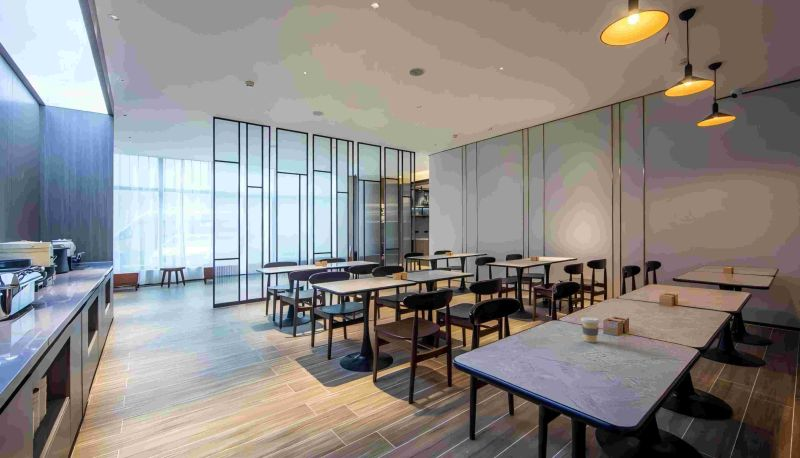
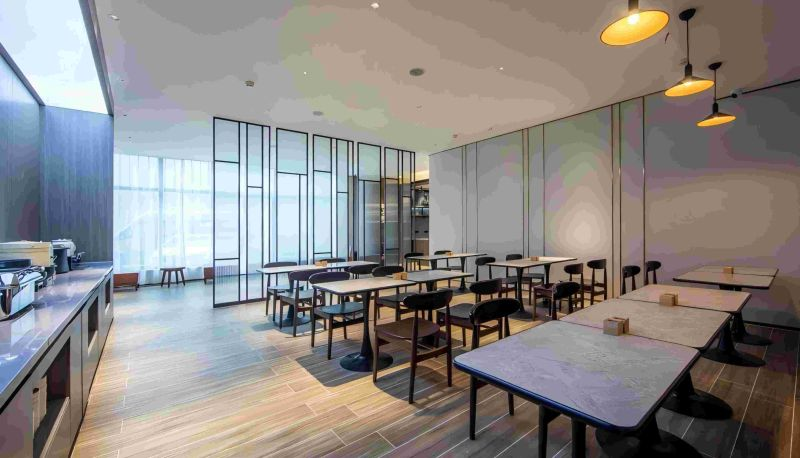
- coffee cup [580,316,601,344]
